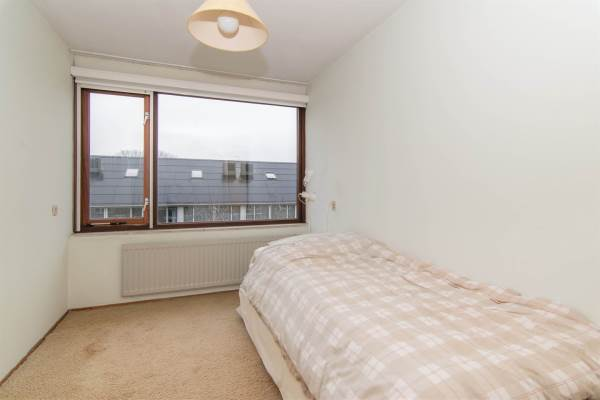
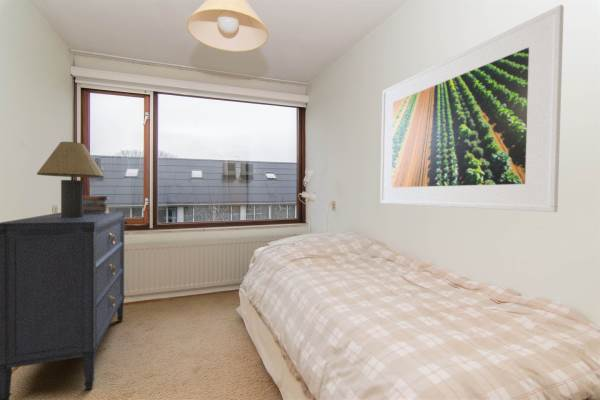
+ table lamp [36,141,105,218]
+ dresser [0,211,126,400]
+ book stack [83,195,111,214]
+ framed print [379,4,565,213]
